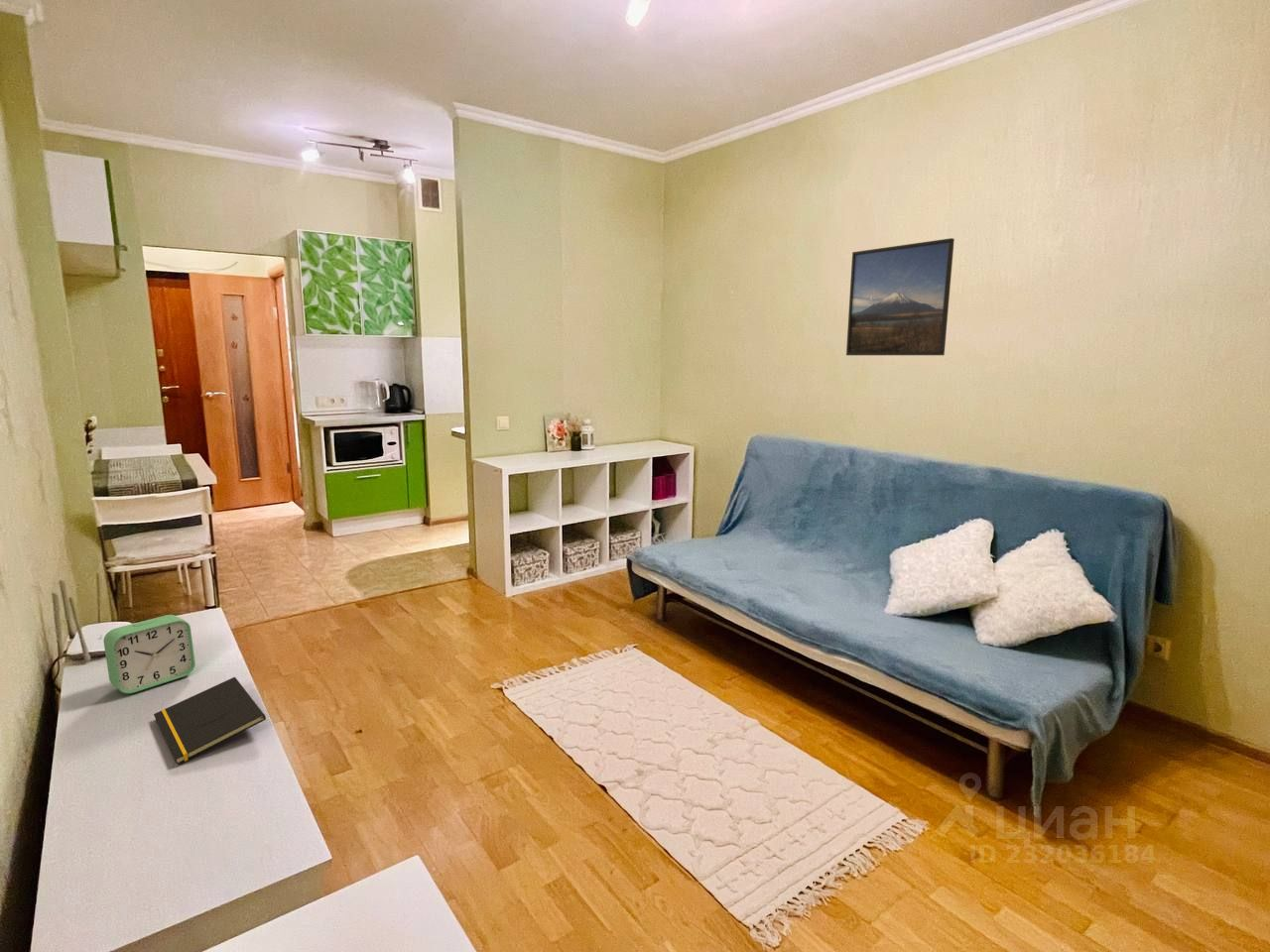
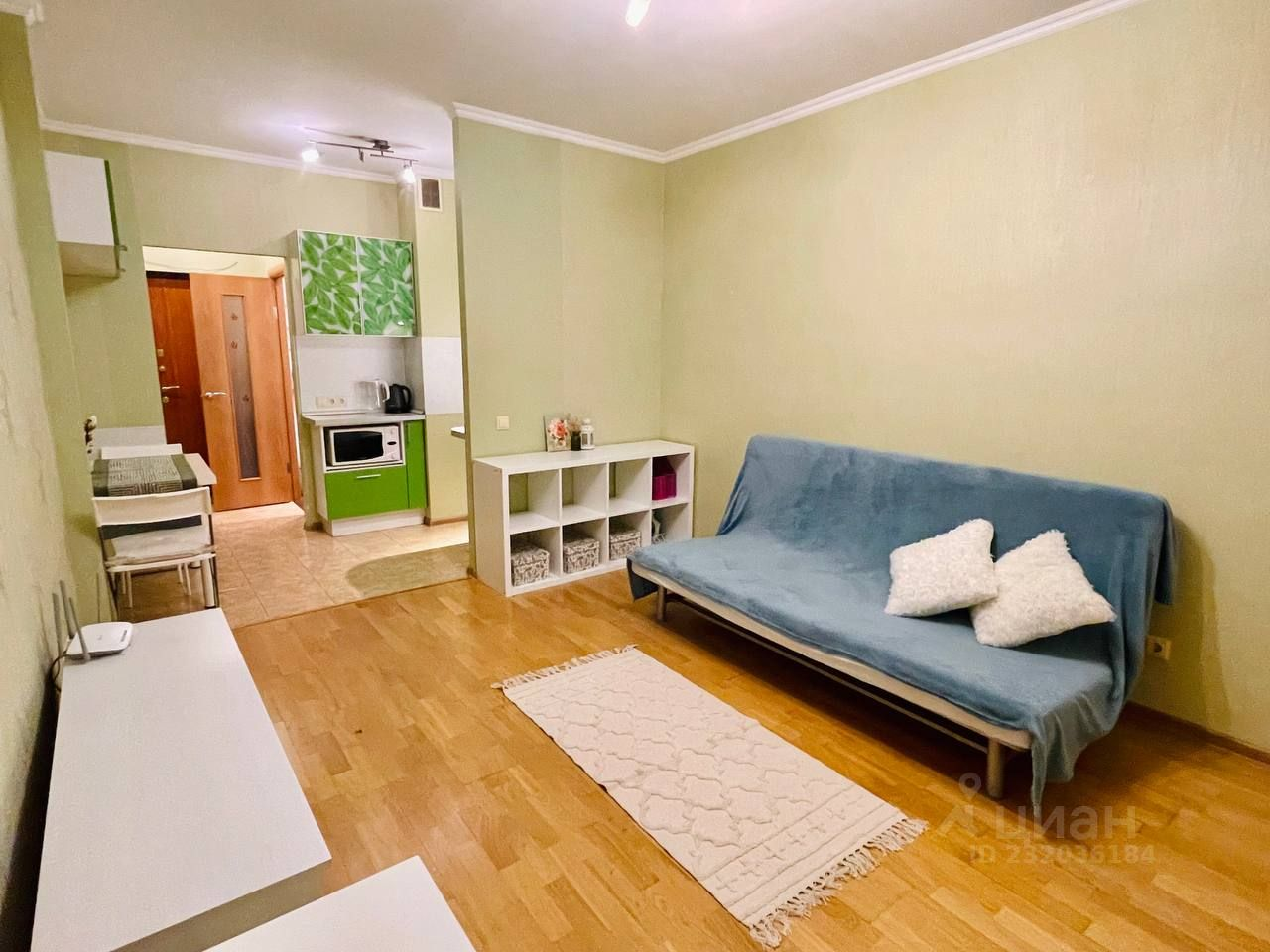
- alarm clock [103,614,196,694]
- notepad [153,676,267,766]
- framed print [845,237,955,356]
